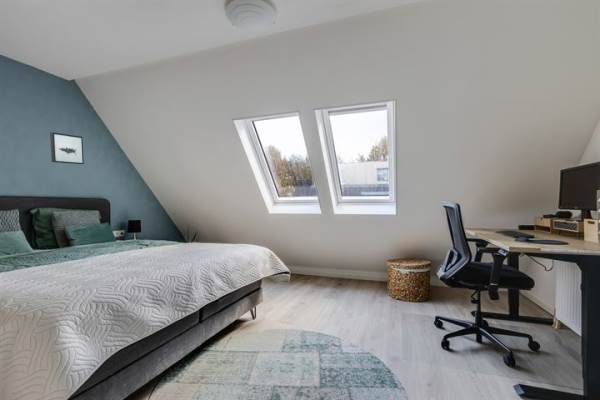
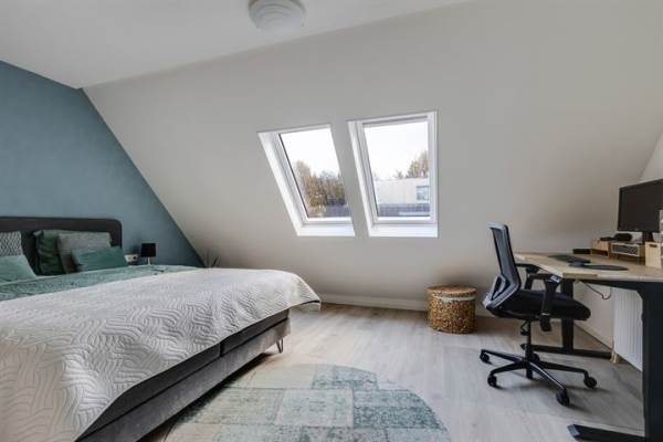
- wall art [49,131,85,165]
